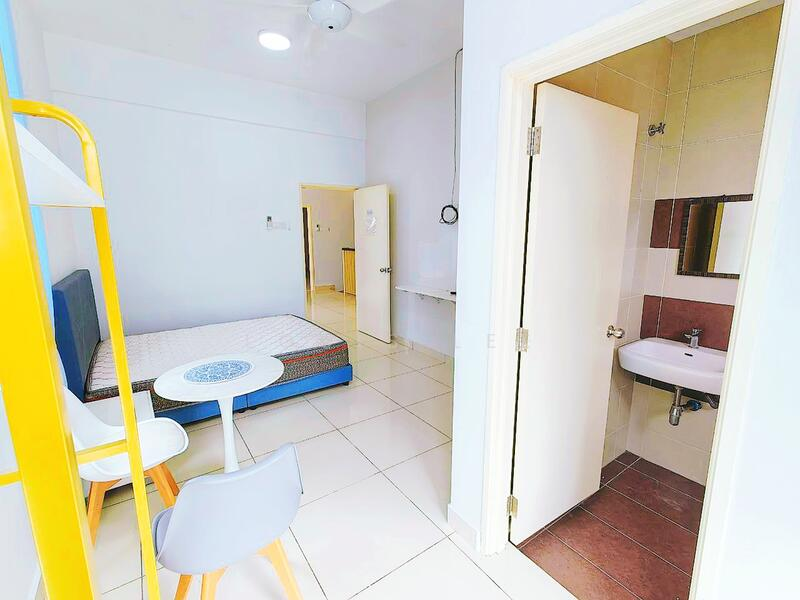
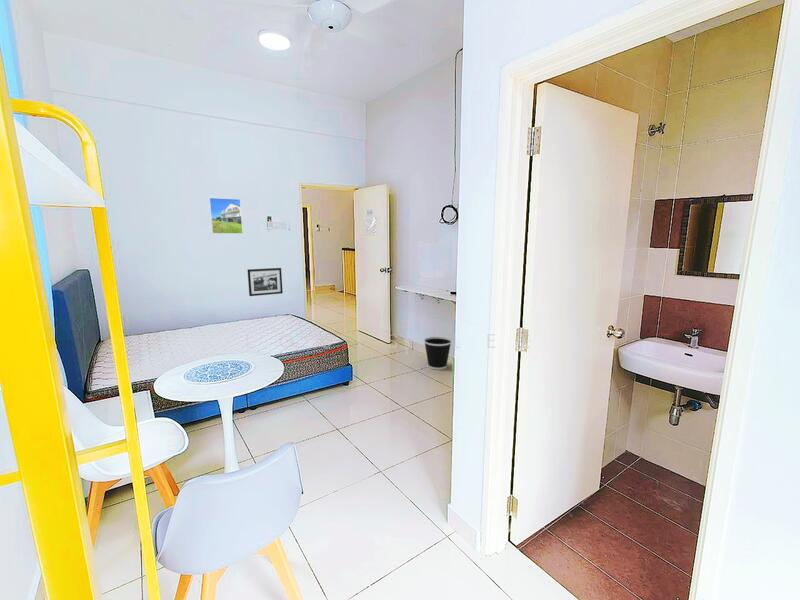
+ picture frame [246,267,284,297]
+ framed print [208,197,244,235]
+ wastebasket [423,336,453,371]
